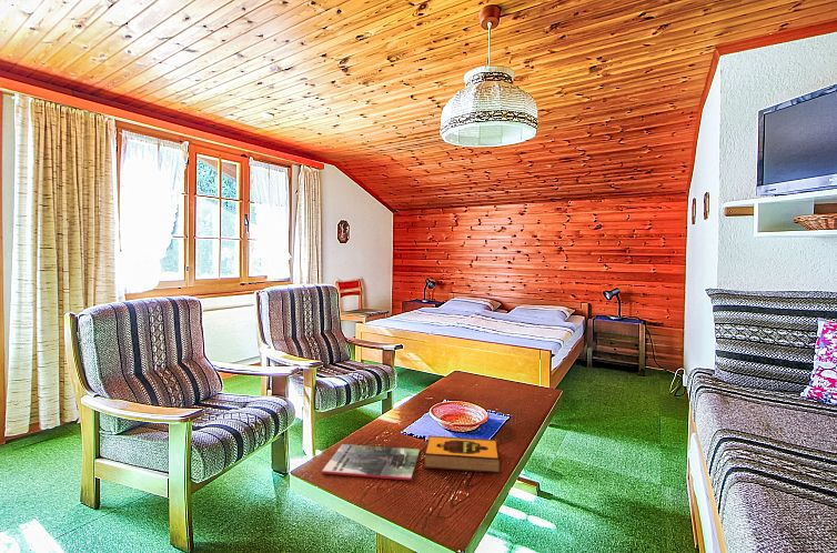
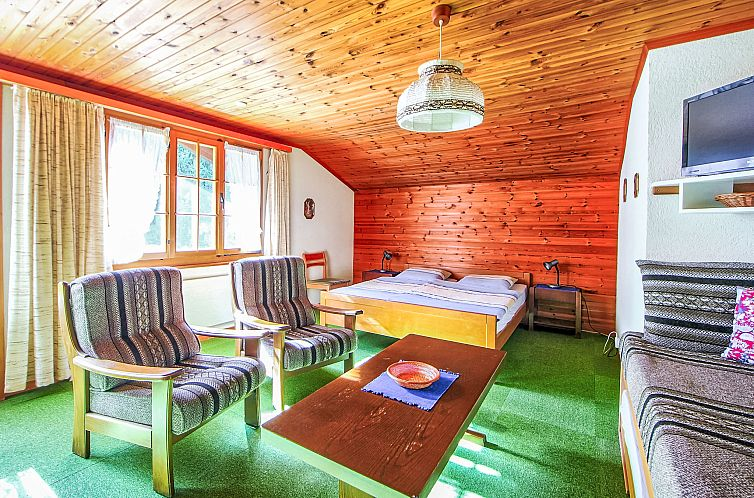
- magazine [321,443,421,481]
- hardback book [423,434,502,474]
